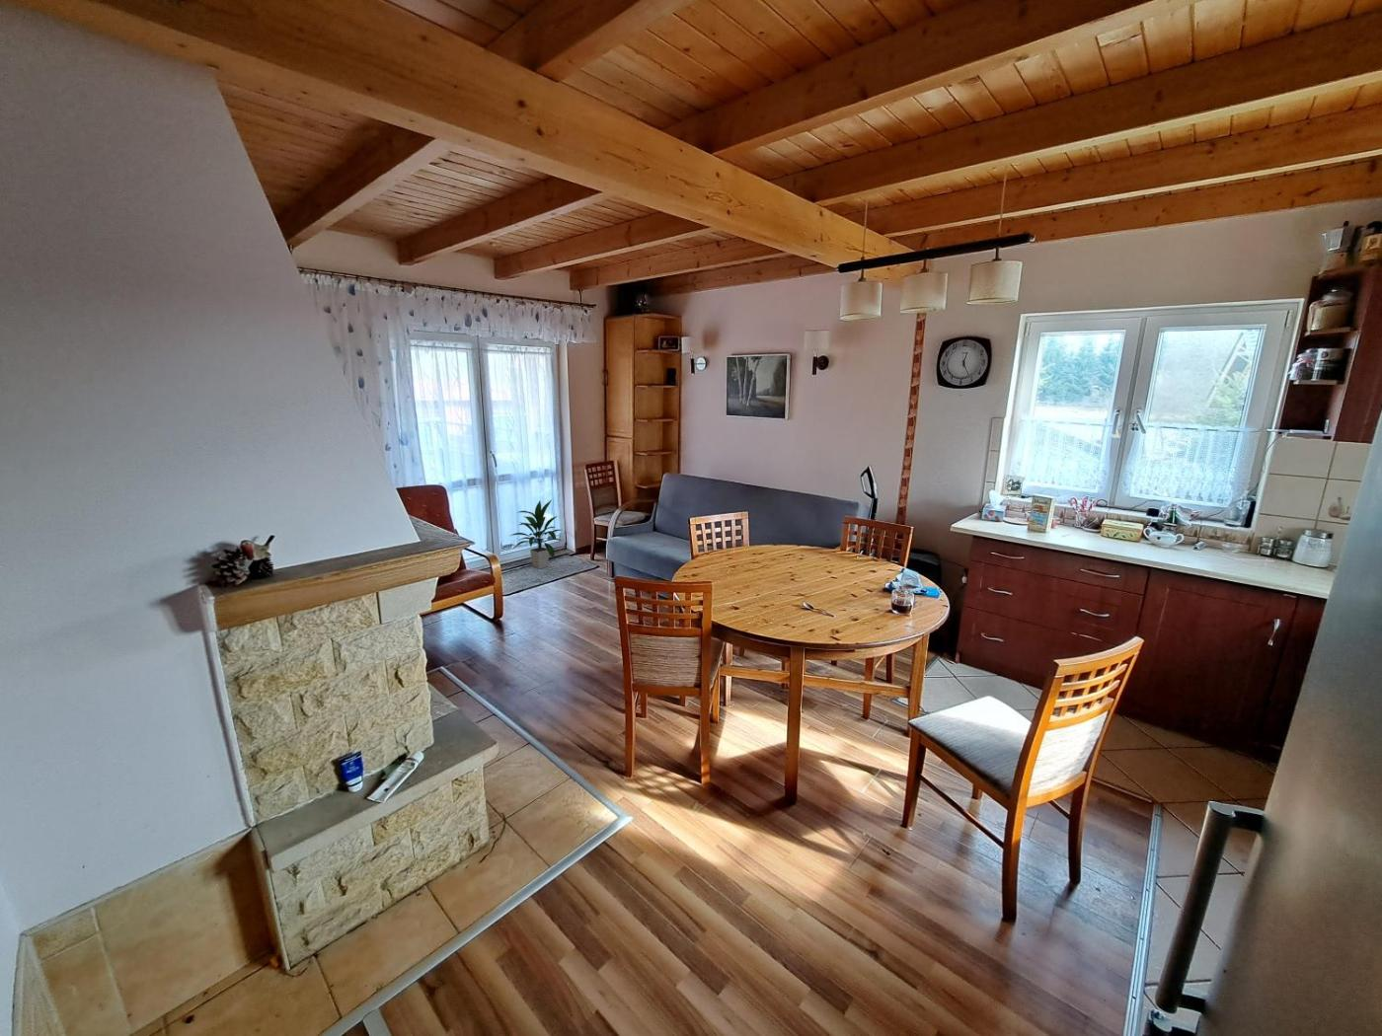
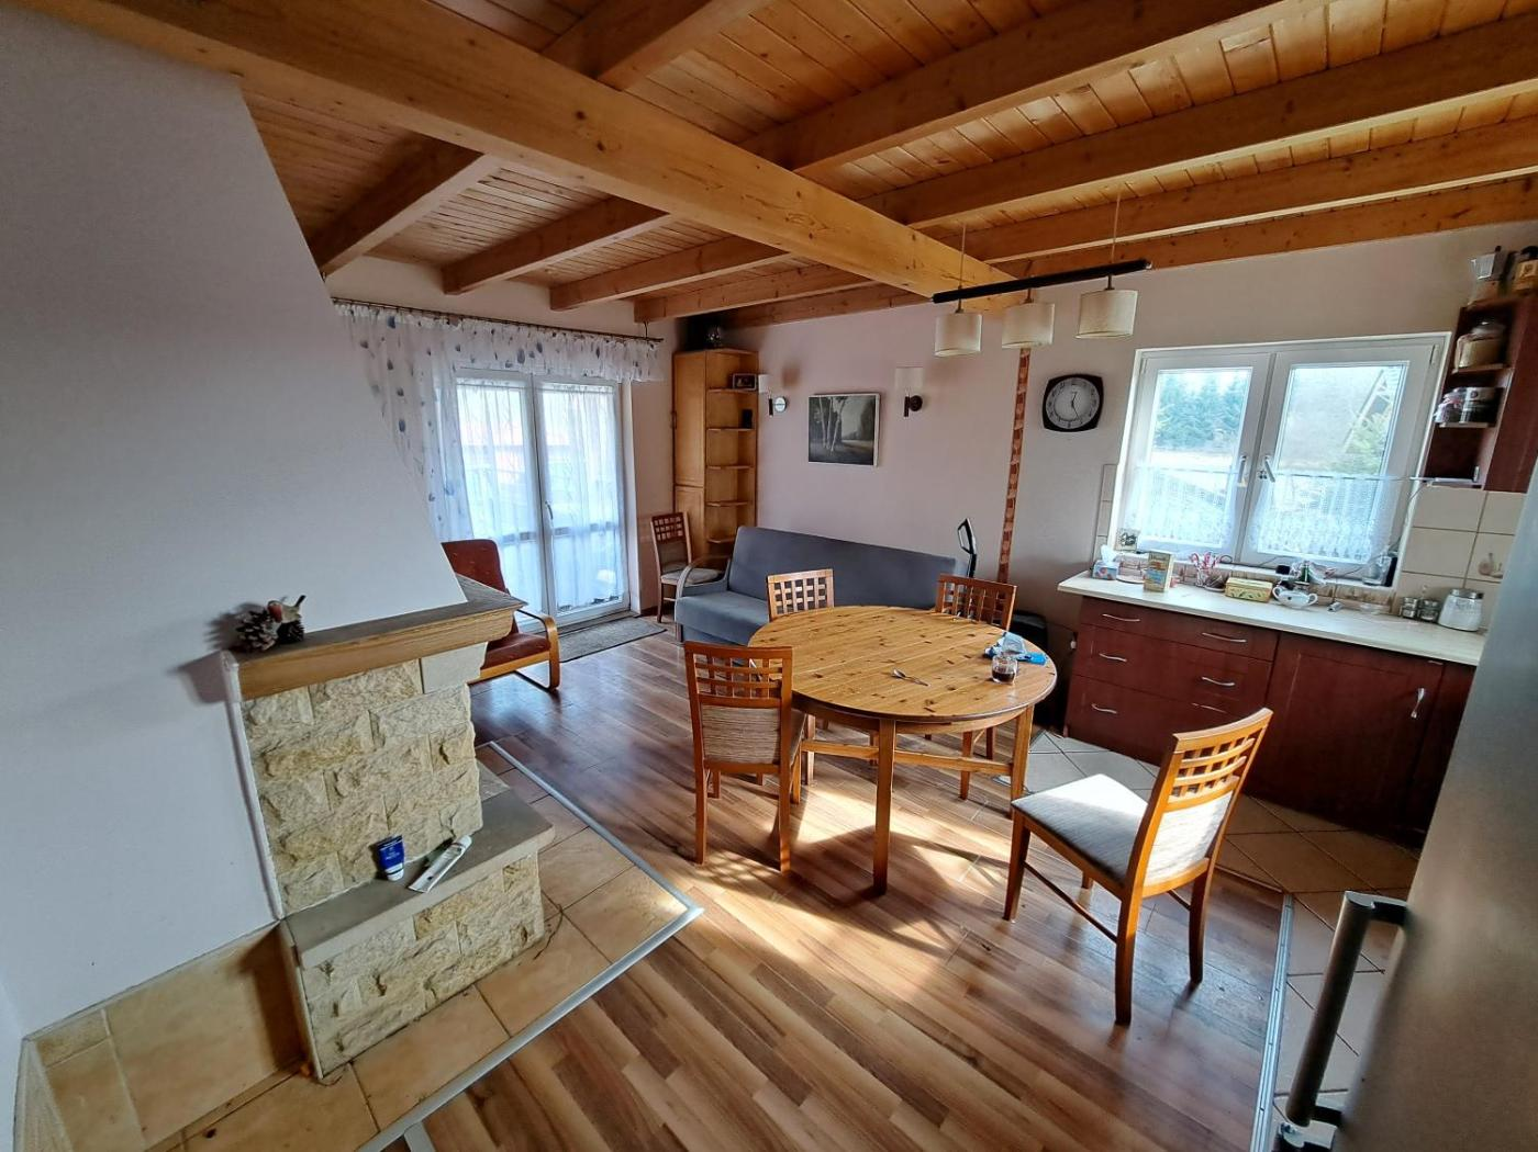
- indoor plant [506,498,564,569]
